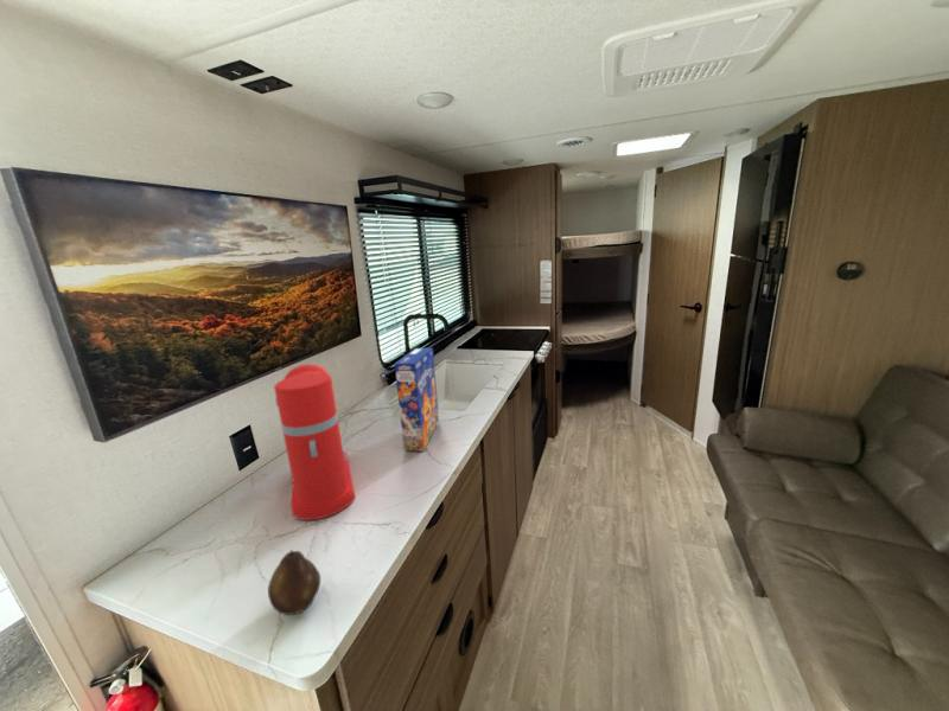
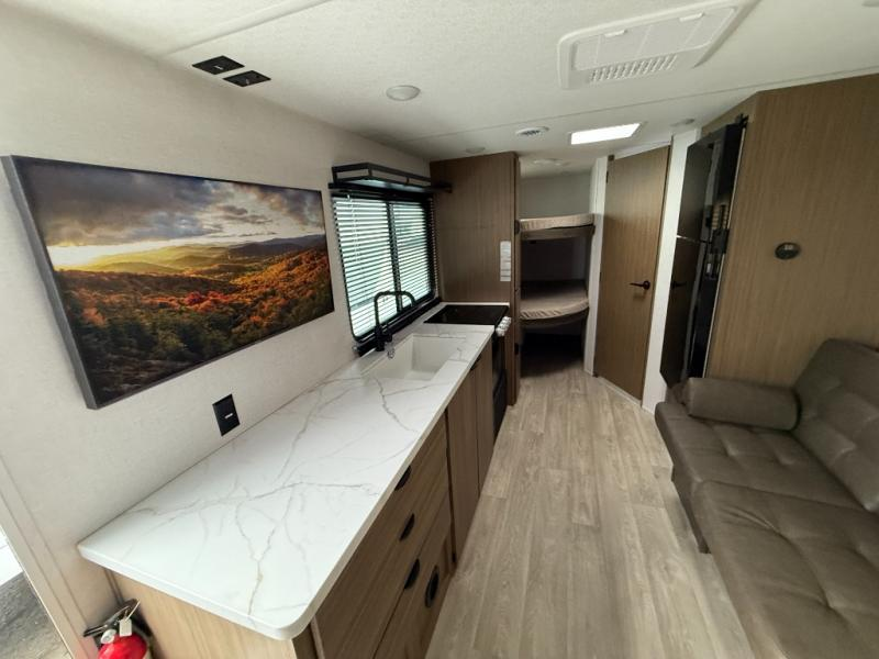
- fruit [267,549,321,616]
- cereal box [394,347,440,451]
- coffee maker [273,363,356,521]
